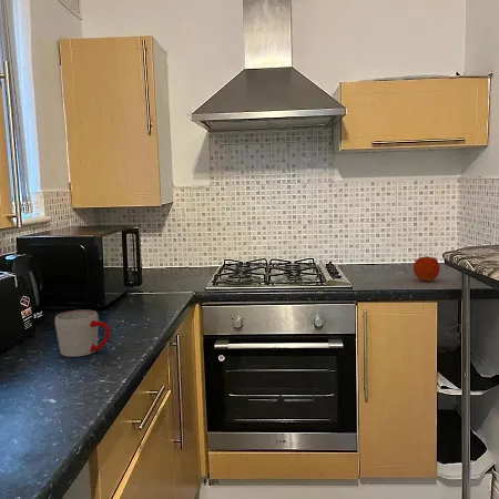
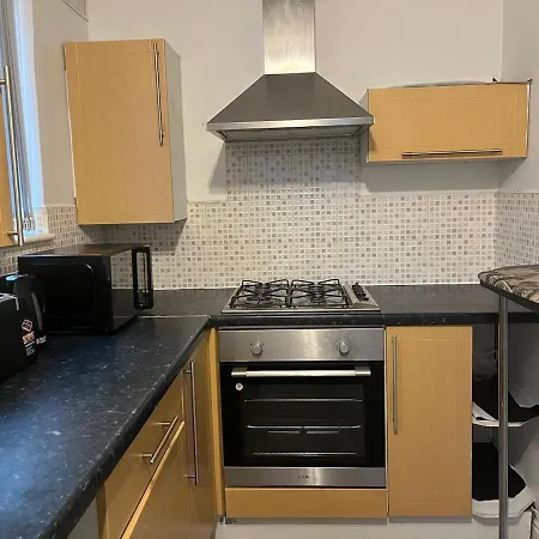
- mug [54,309,111,358]
- fruit [413,255,441,282]
